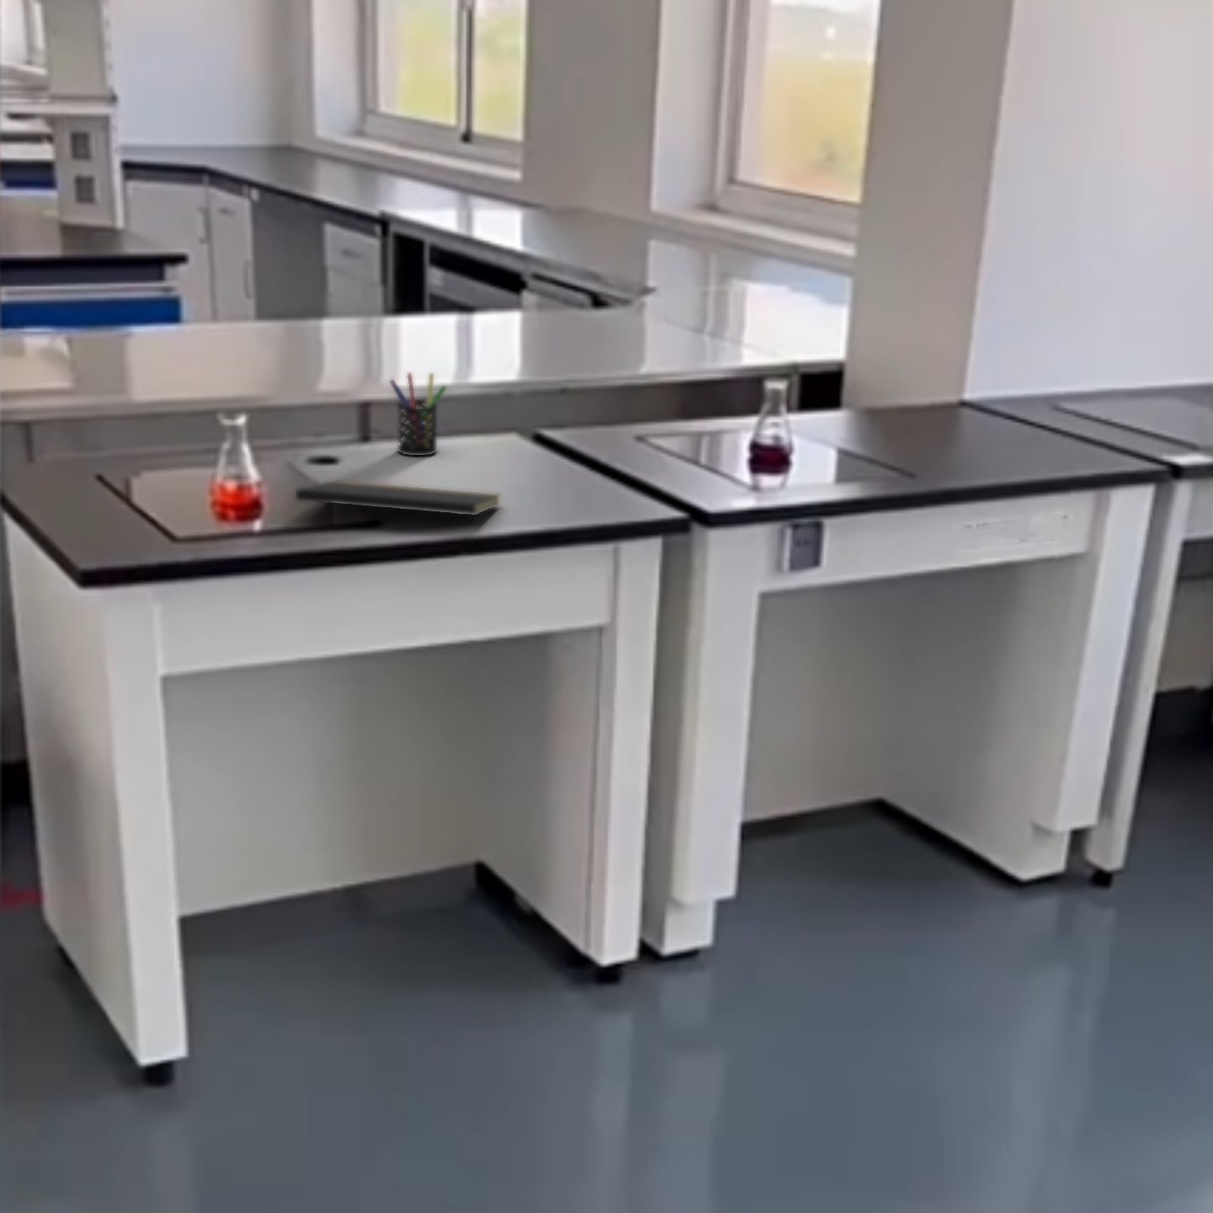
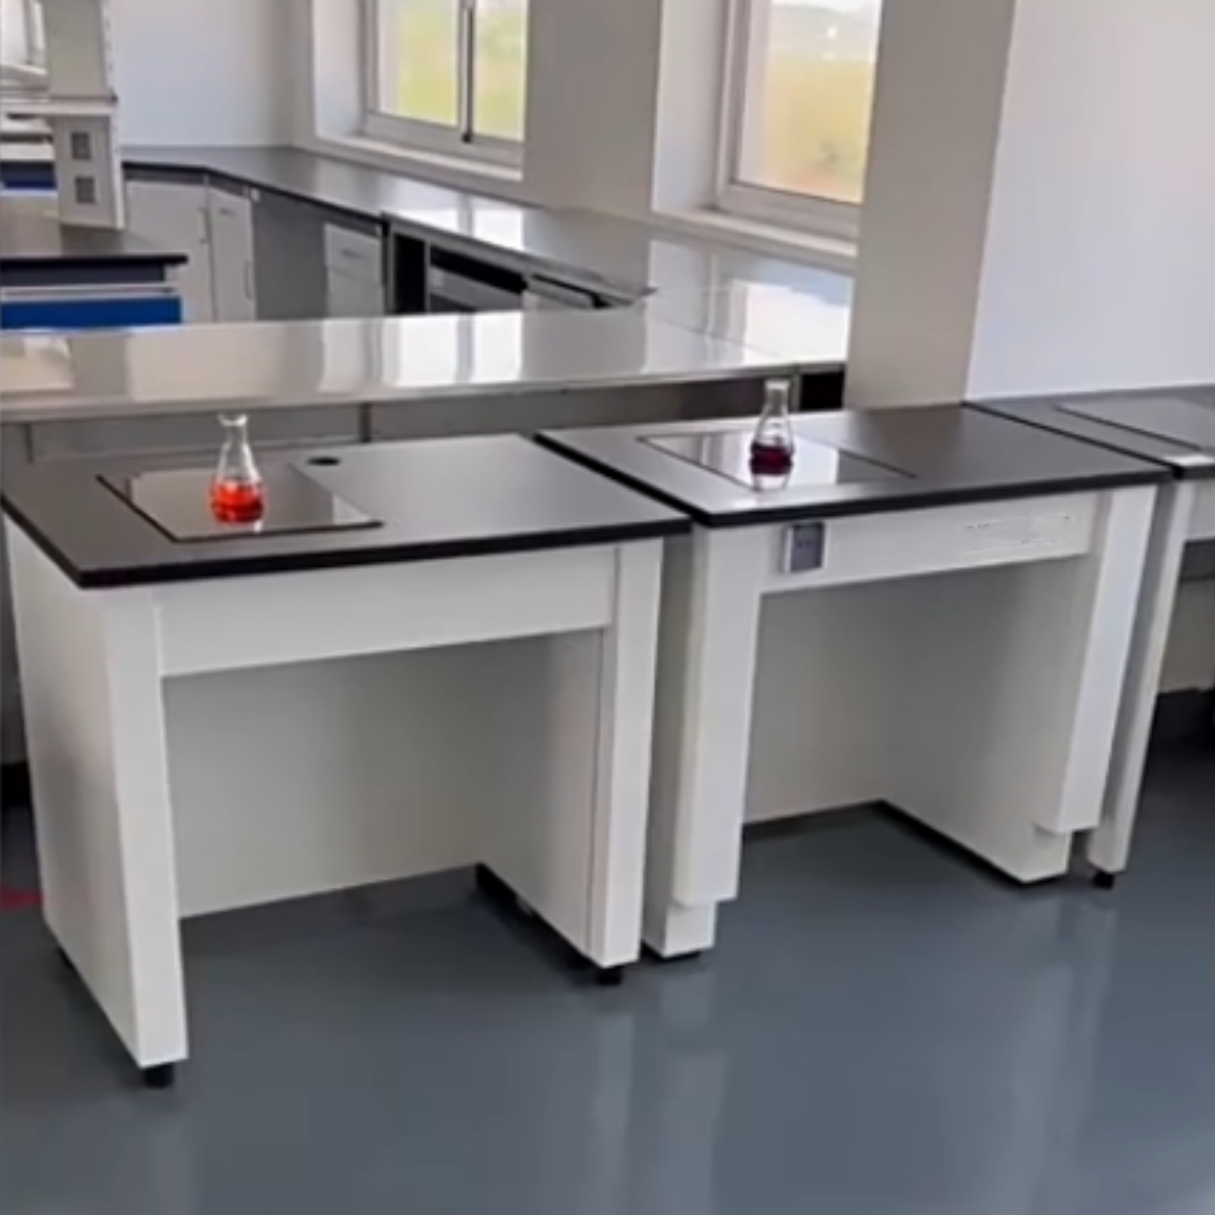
- pen holder [389,371,448,457]
- notepad [294,479,502,541]
